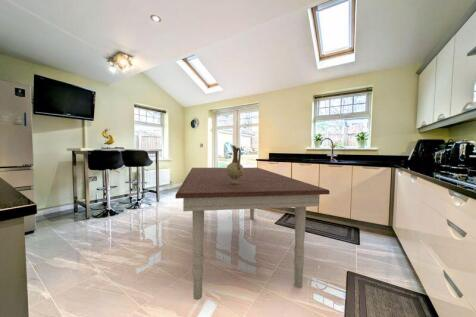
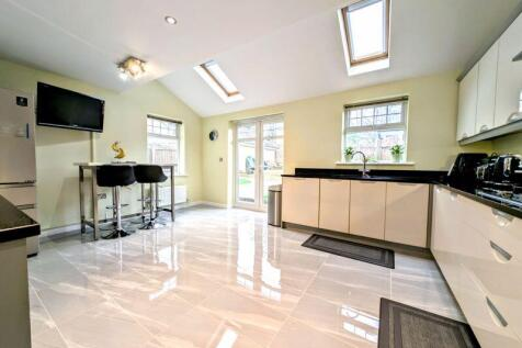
- ceramic jug [226,144,244,185]
- dining table [174,167,331,301]
